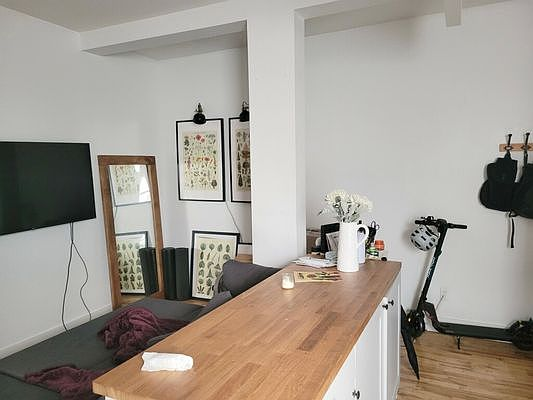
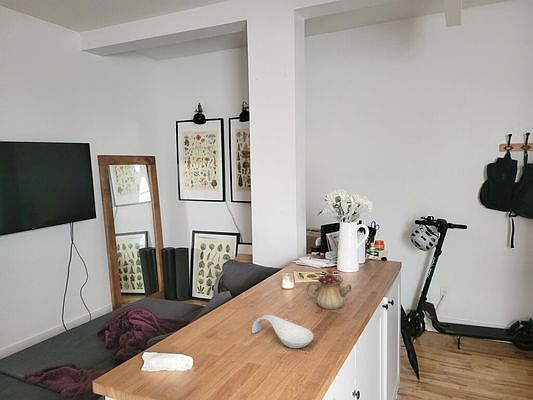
+ spoon rest [251,314,315,349]
+ teapot [305,269,353,310]
